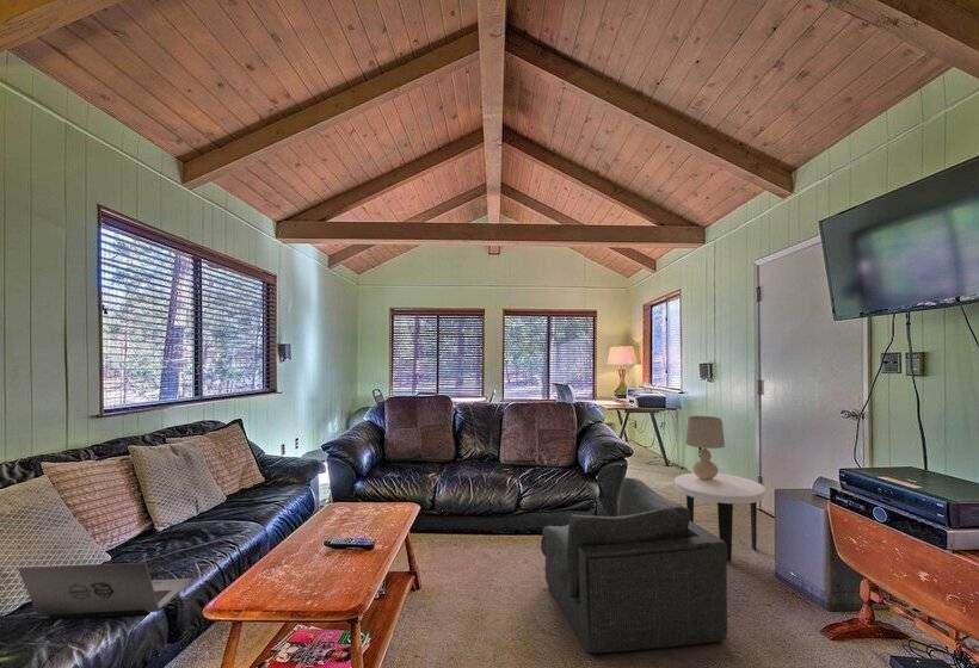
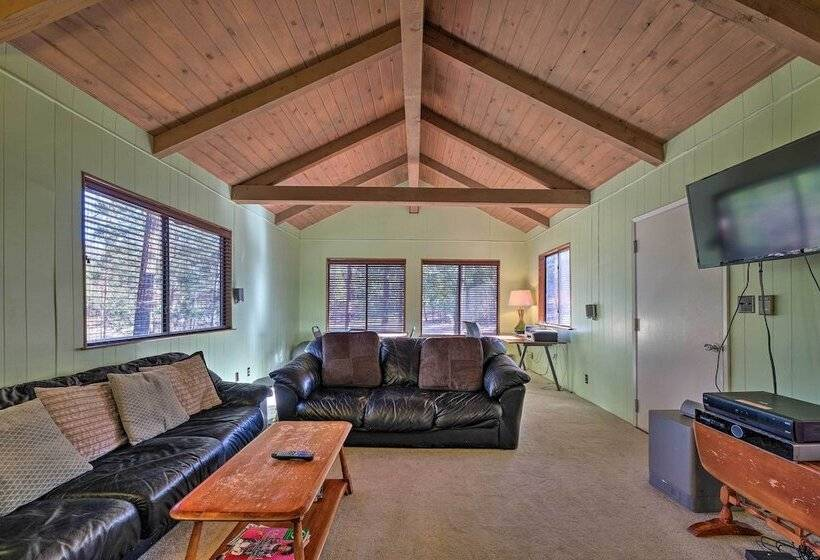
- side table [673,472,766,562]
- armchair [540,476,728,655]
- laptop [18,561,192,621]
- table lamp [684,415,726,481]
